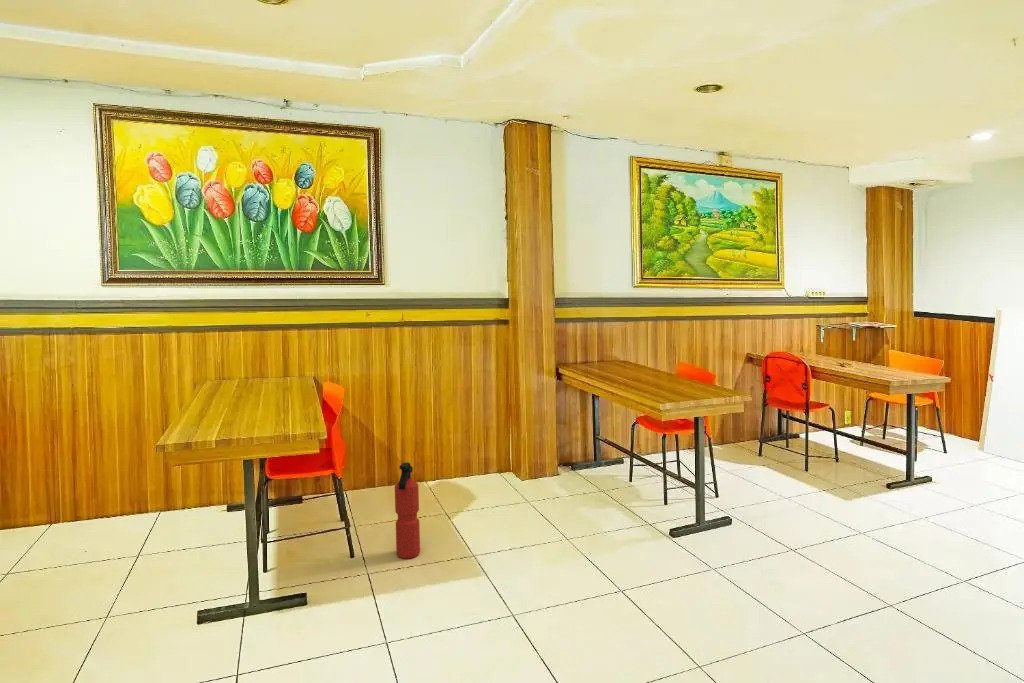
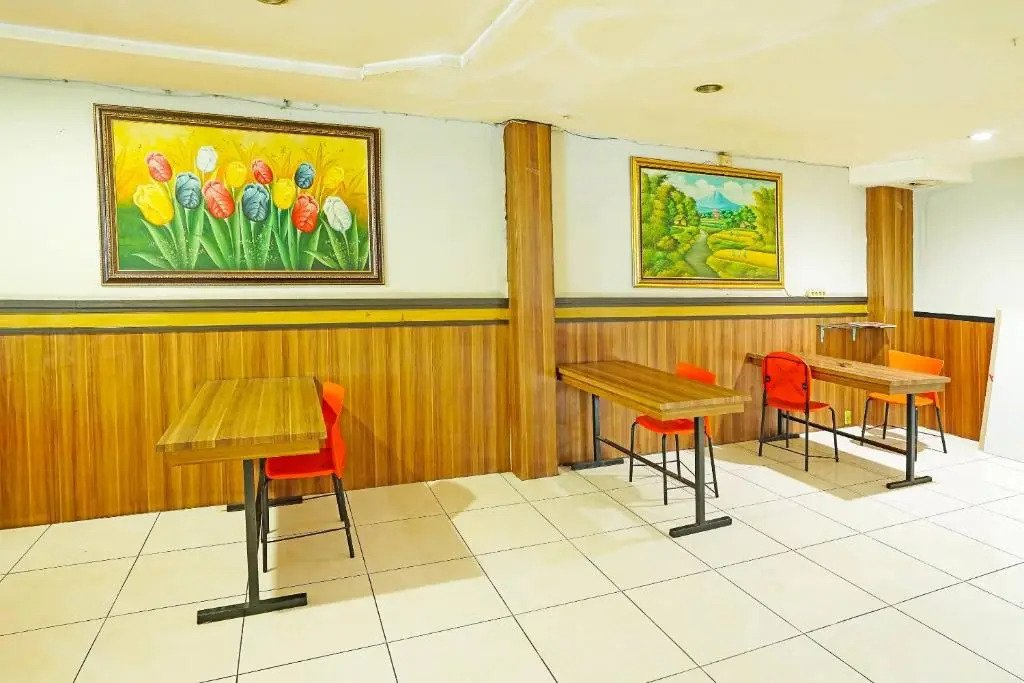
- fire extinguisher [394,462,421,559]
